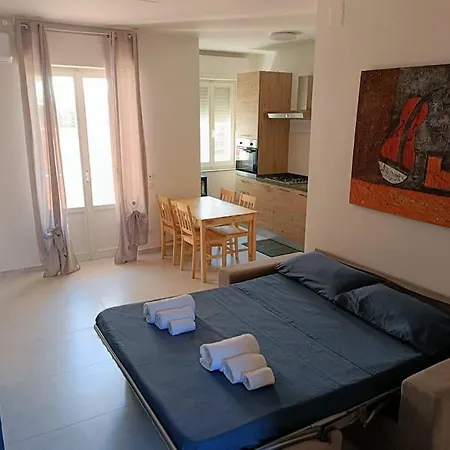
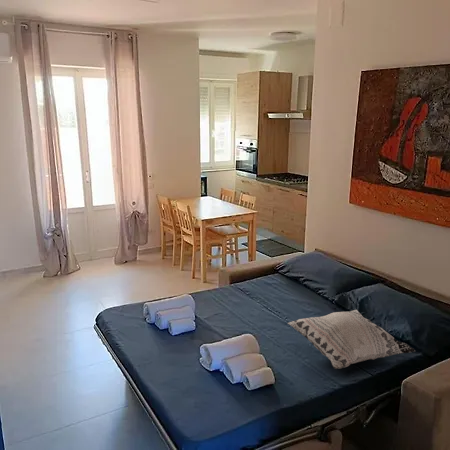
+ decorative pillow [286,309,416,370]
